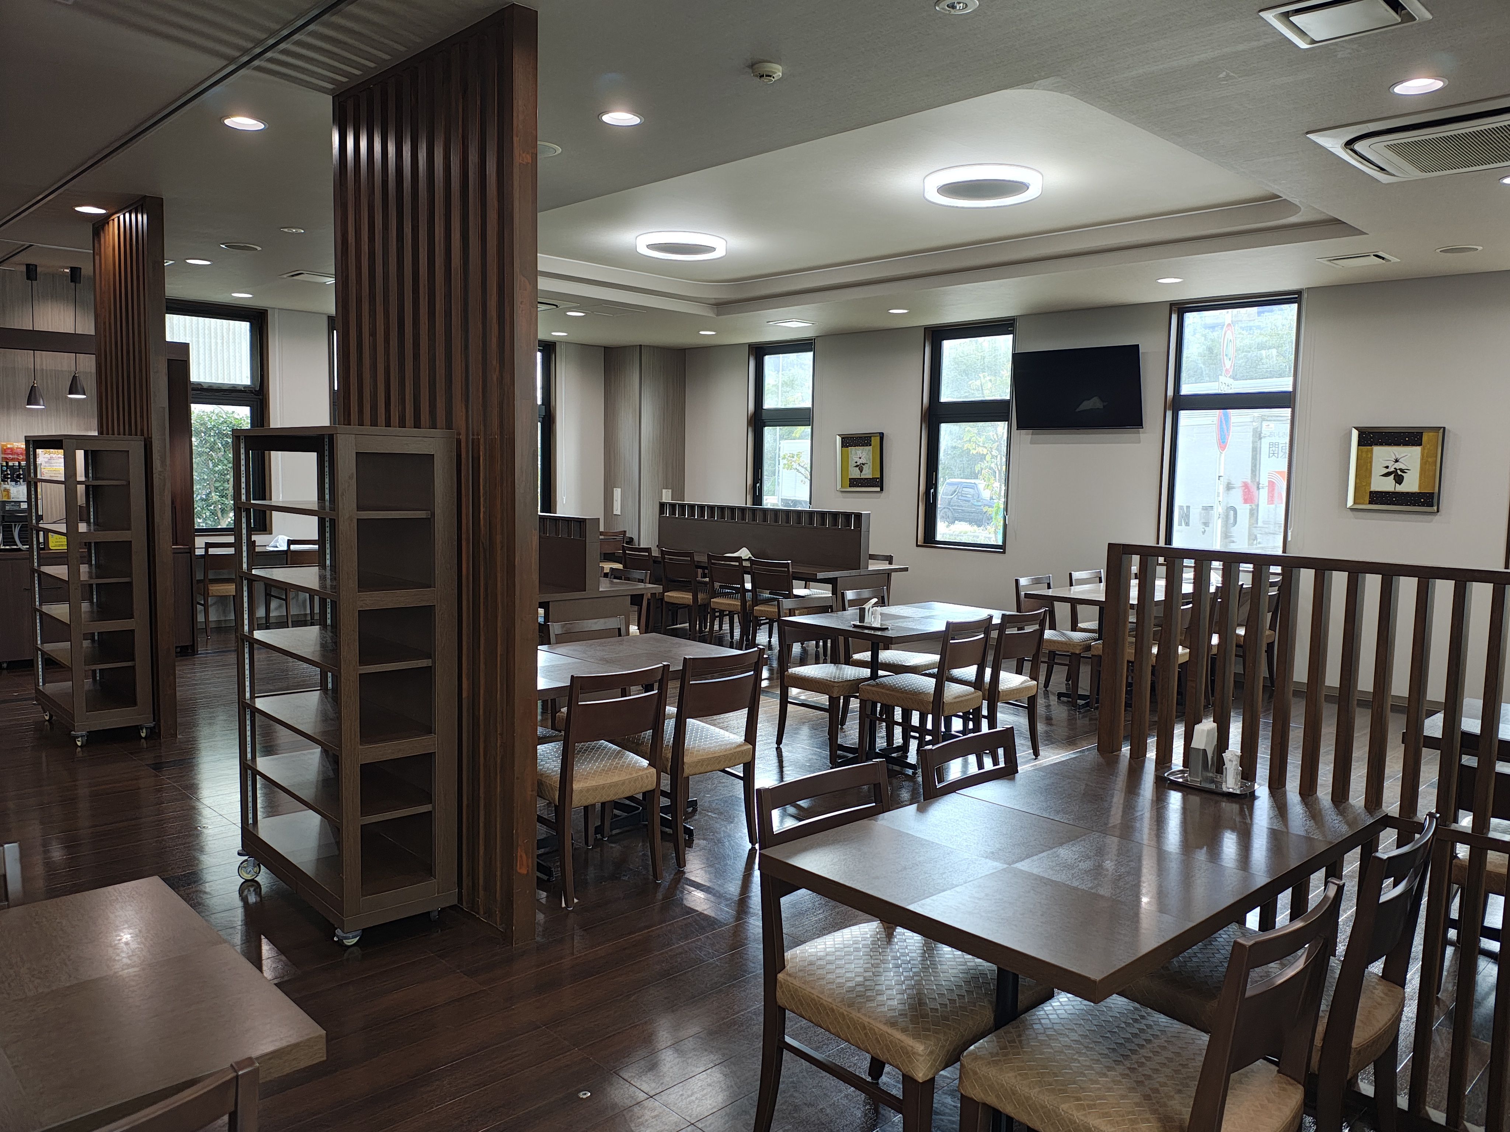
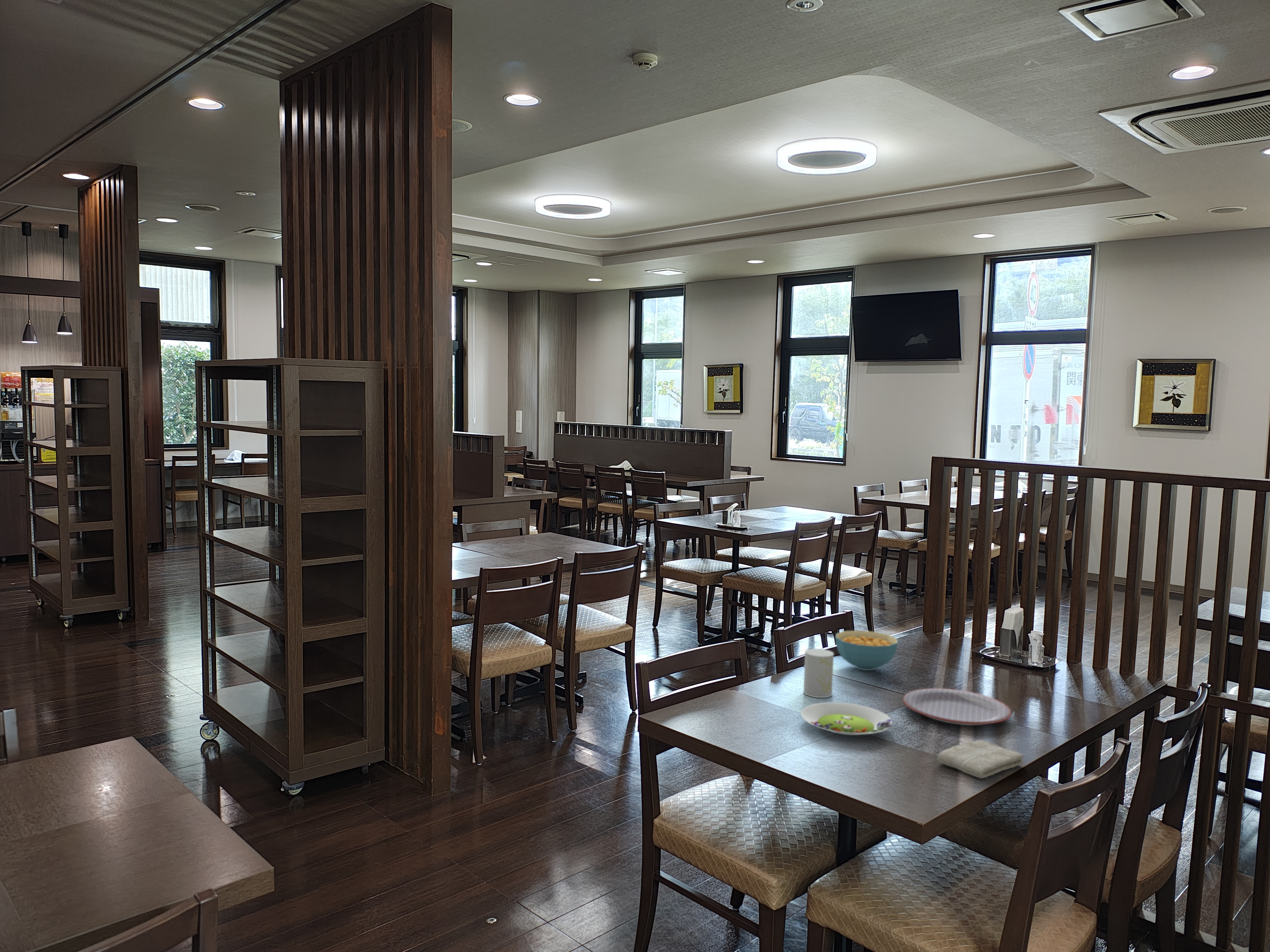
+ salad plate [801,702,894,736]
+ cup [803,648,834,698]
+ plate [903,688,1012,725]
+ washcloth [936,739,1024,779]
+ cereal bowl [835,630,898,671]
